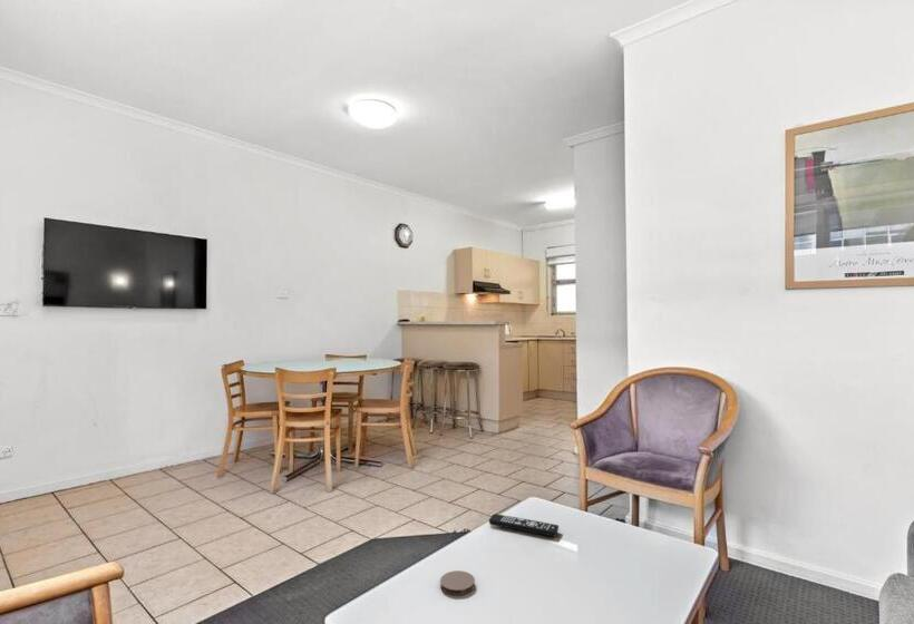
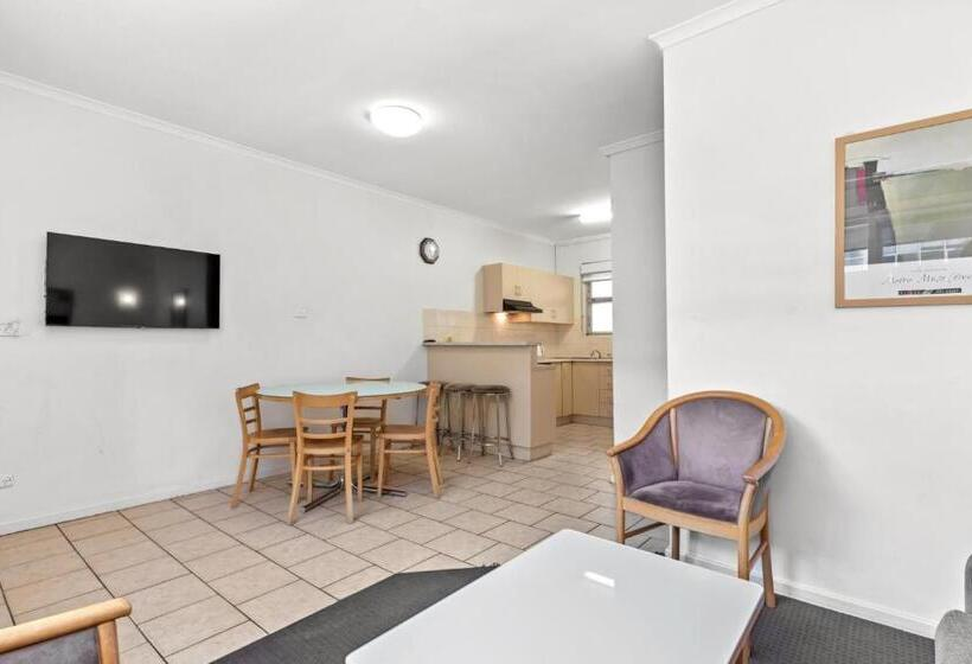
- remote control [488,513,560,537]
- coaster [439,569,476,596]
